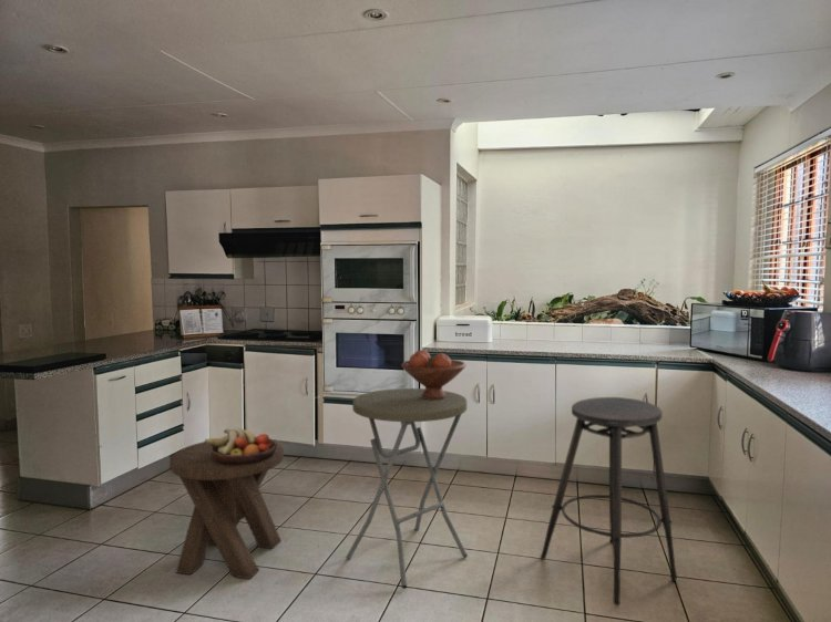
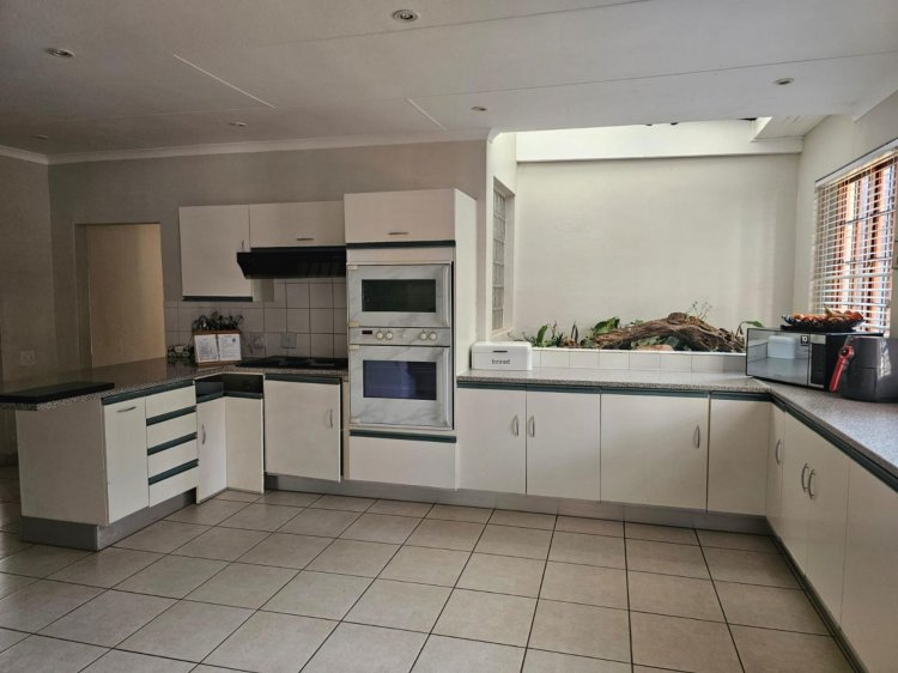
- fruit bowl [204,427,277,465]
- fruit bowl [400,349,468,400]
- music stool [168,440,285,580]
- side table [345,387,469,589]
- stool [540,396,678,607]
